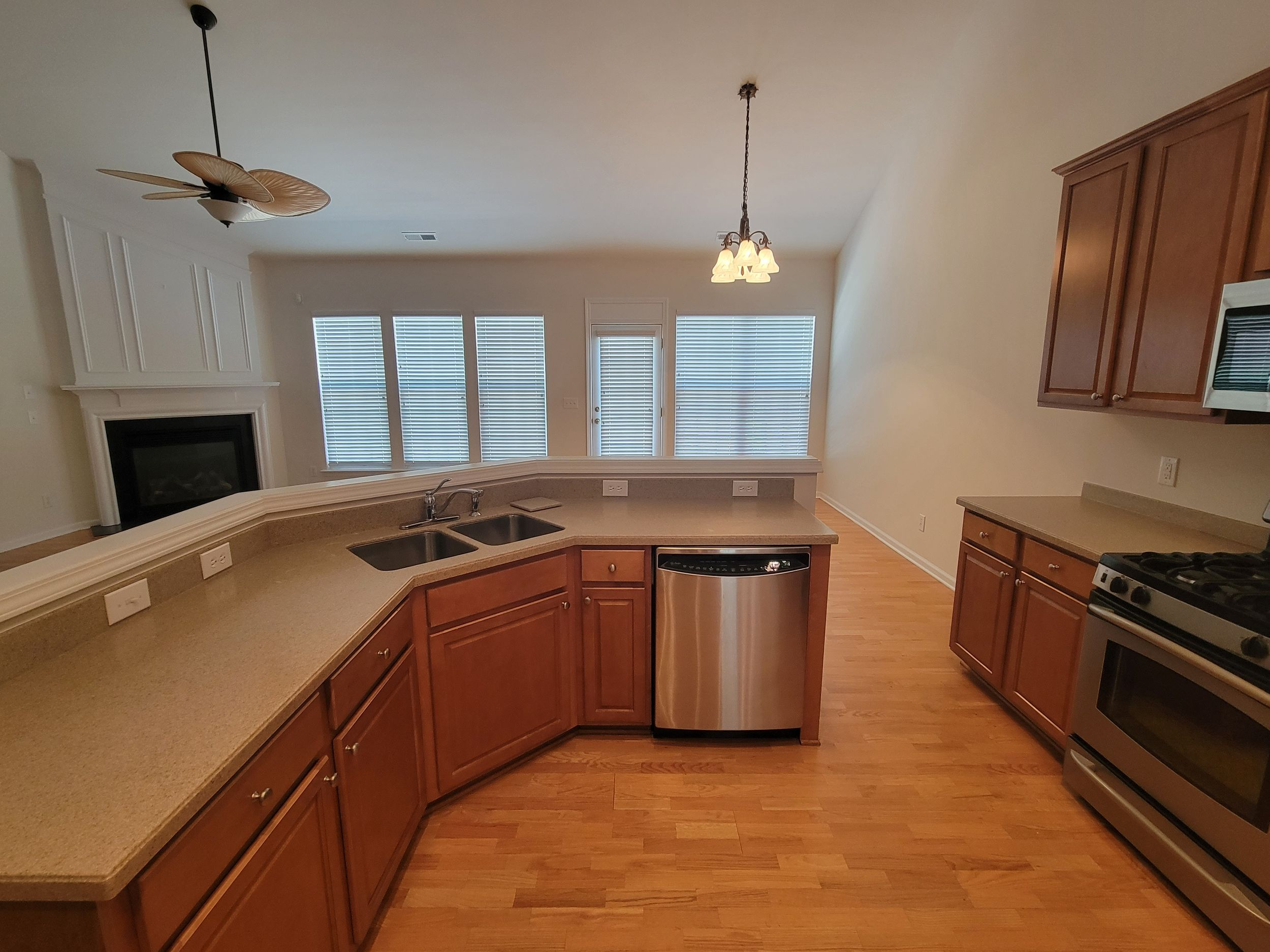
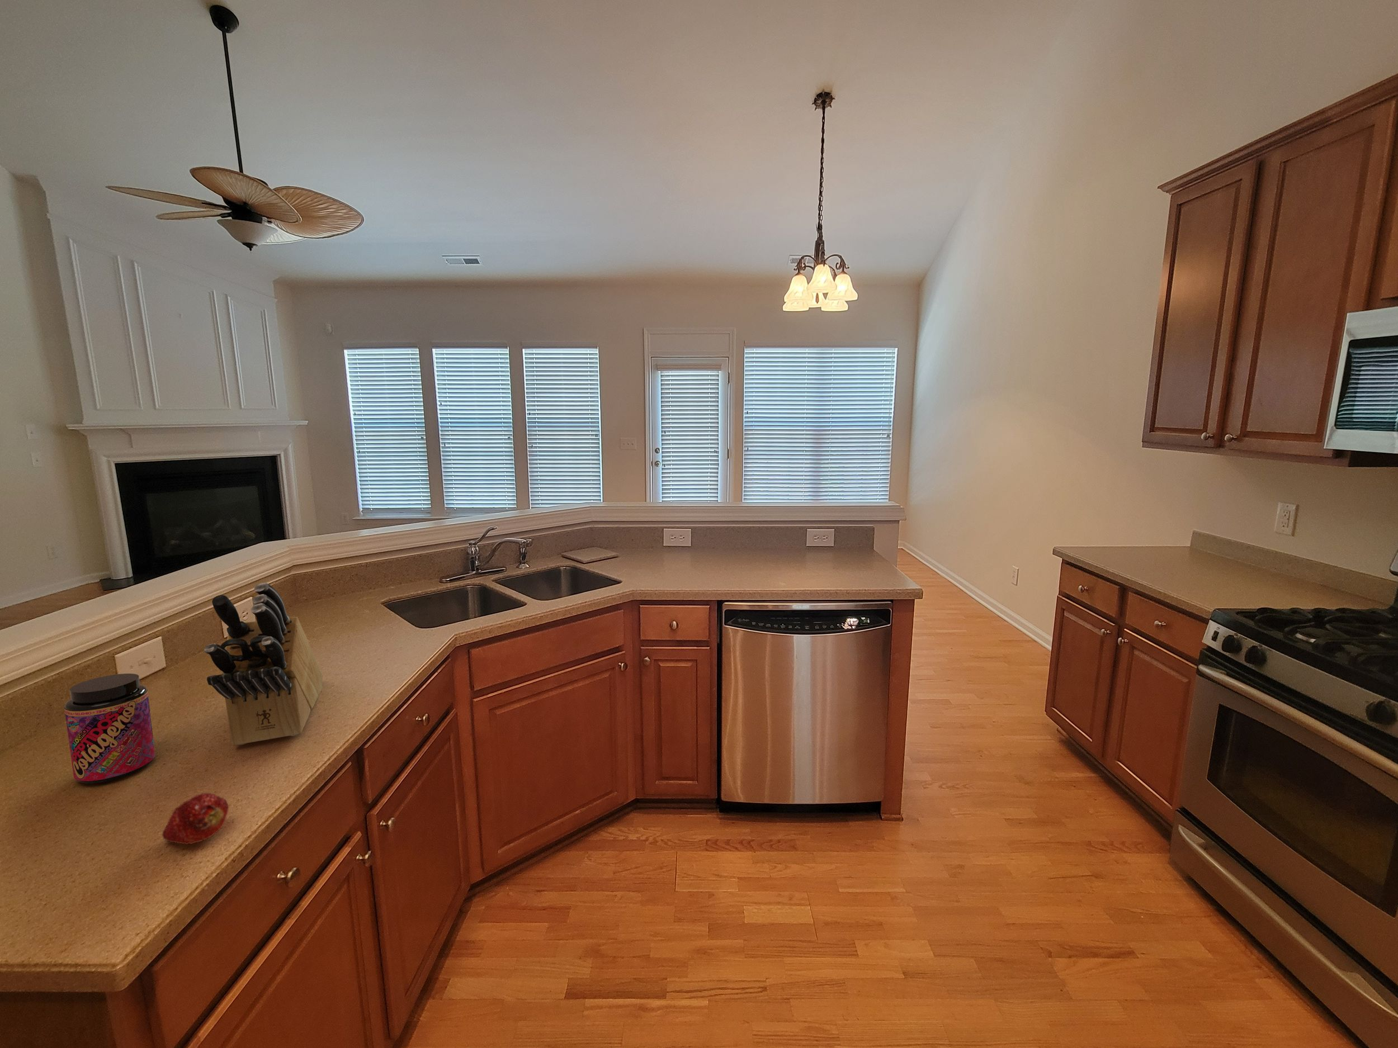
+ jar [64,673,155,784]
+ knife block [204,582,324,745]
+ fruit [161,793,229,845]
